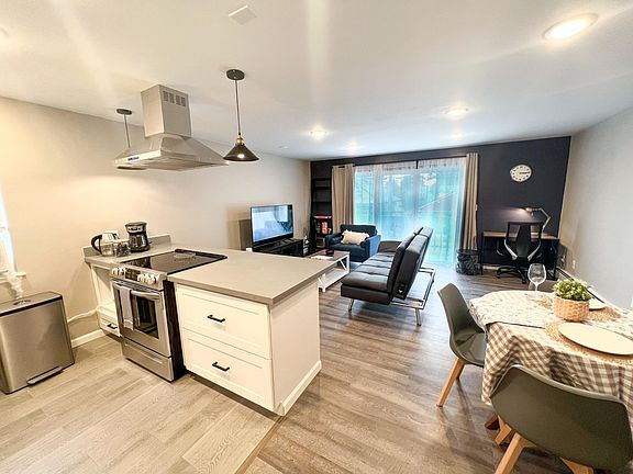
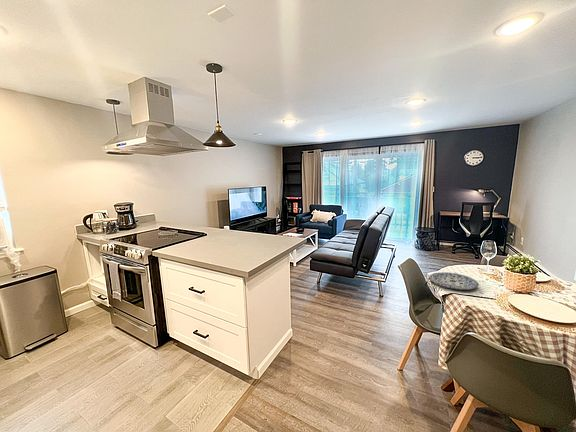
+ plate [428,271,480,291]
